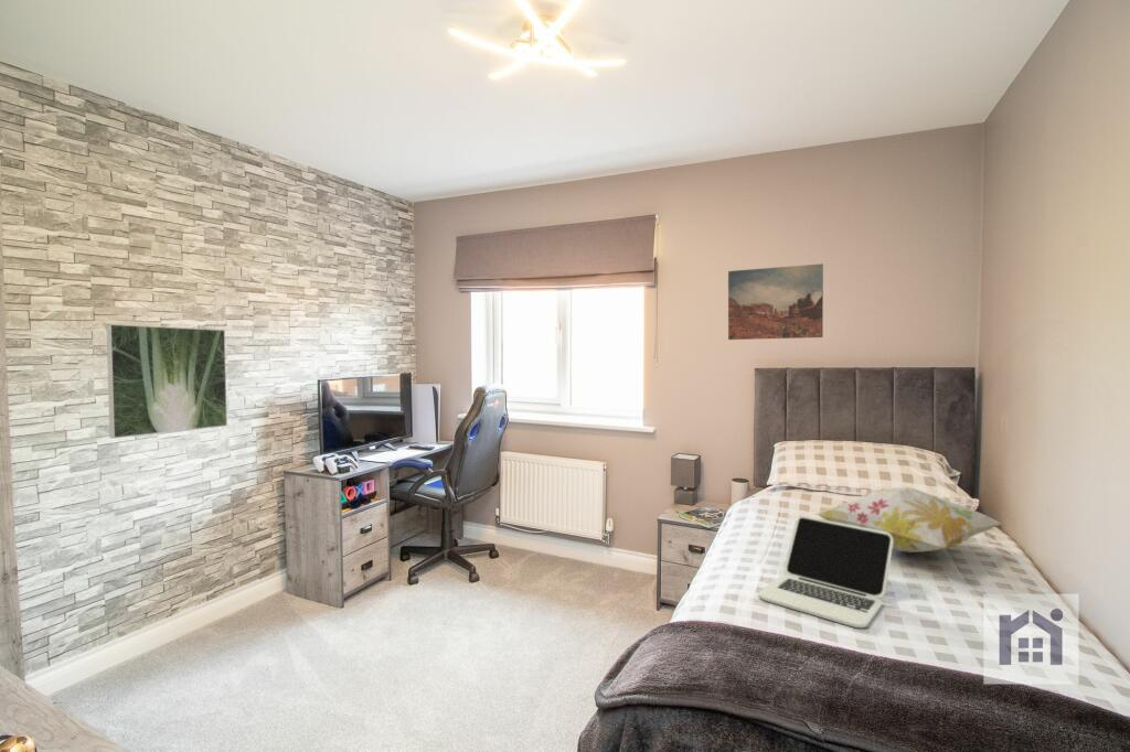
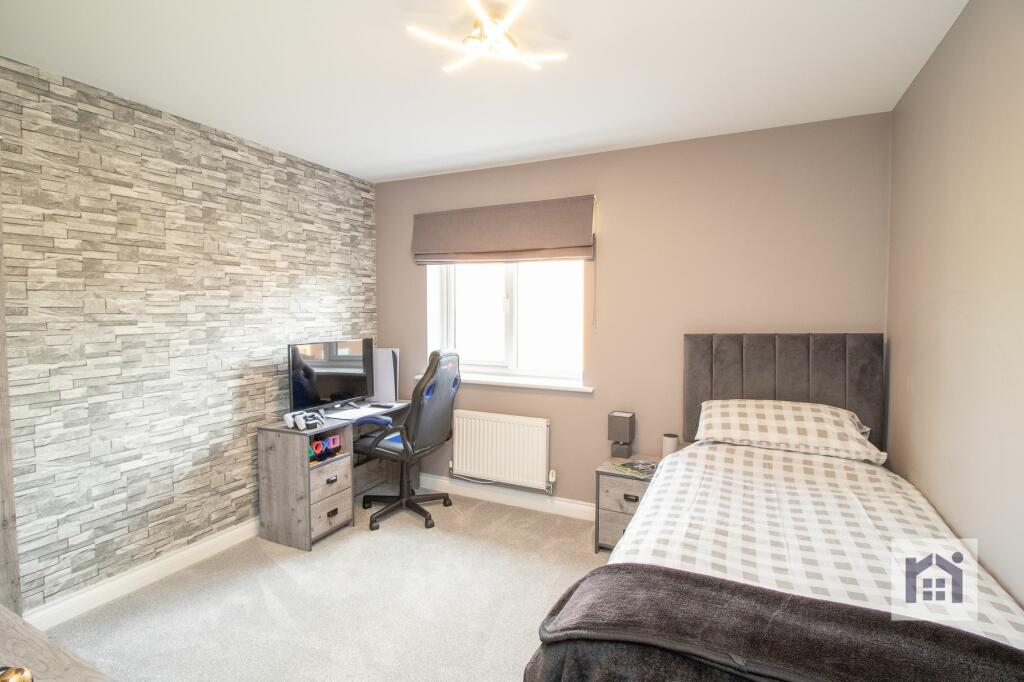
- decorative pillow [813,486,1003,554]
- wall art [727,262,824,341]
- laptop [757,516,894,629]
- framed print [105,323,228,440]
